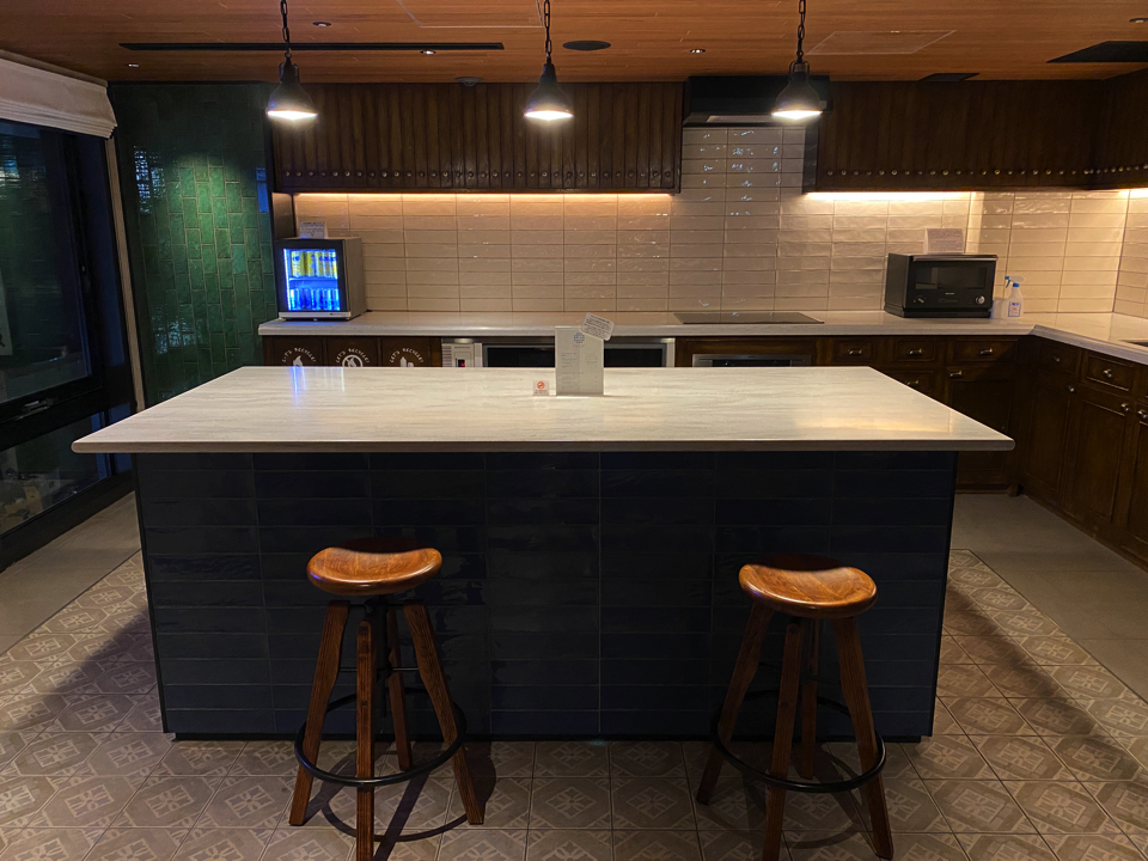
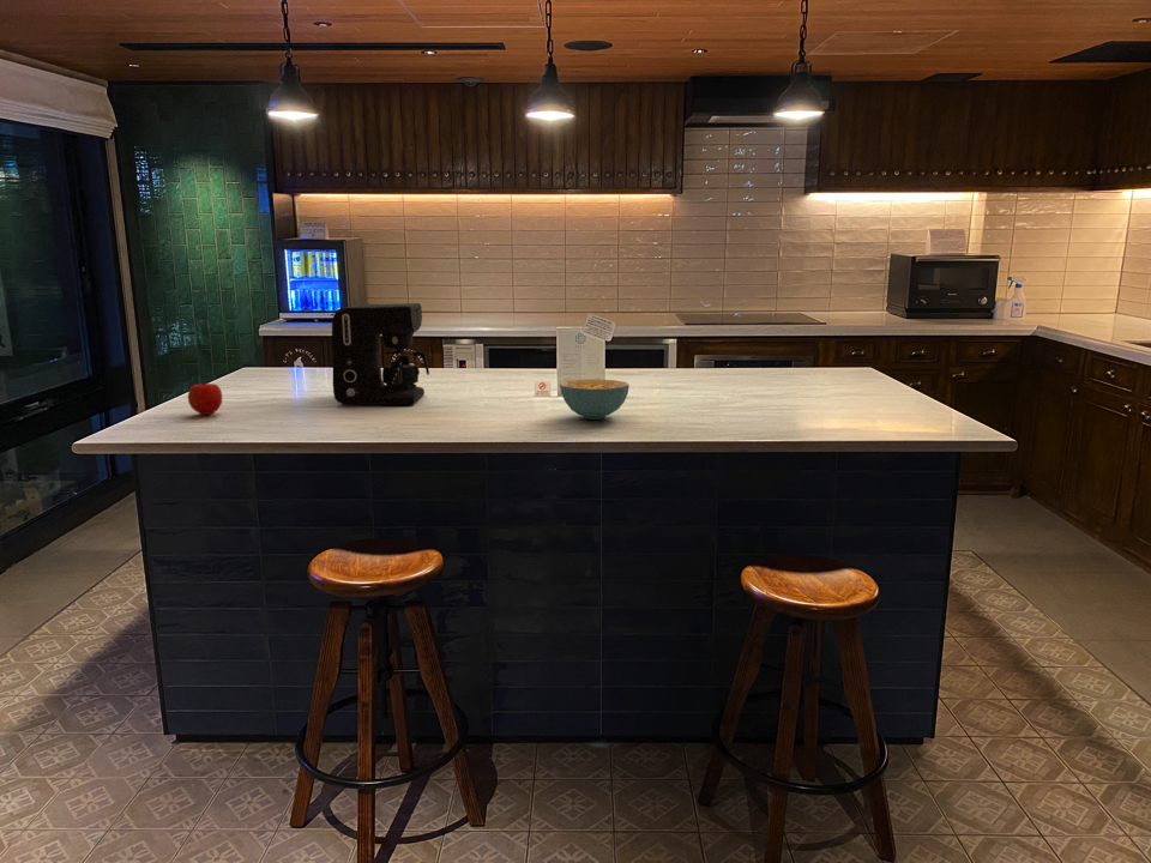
+ cereal bowl [559,378,631,421]
+ coffee maker [331,302,430,405]
+ fruit [187,379,223,416]
